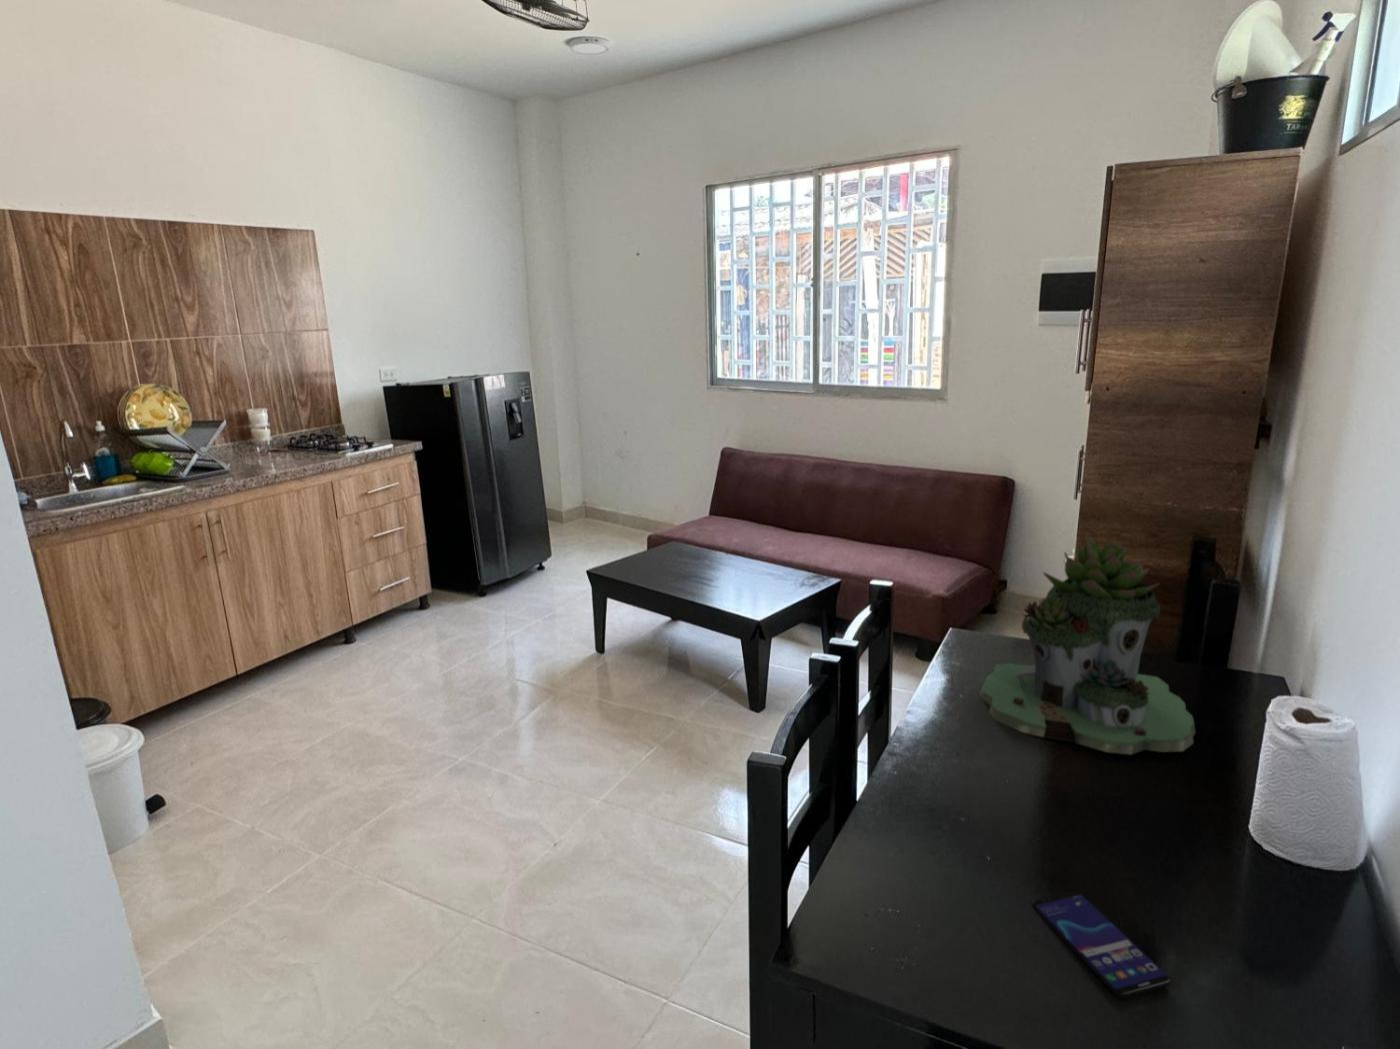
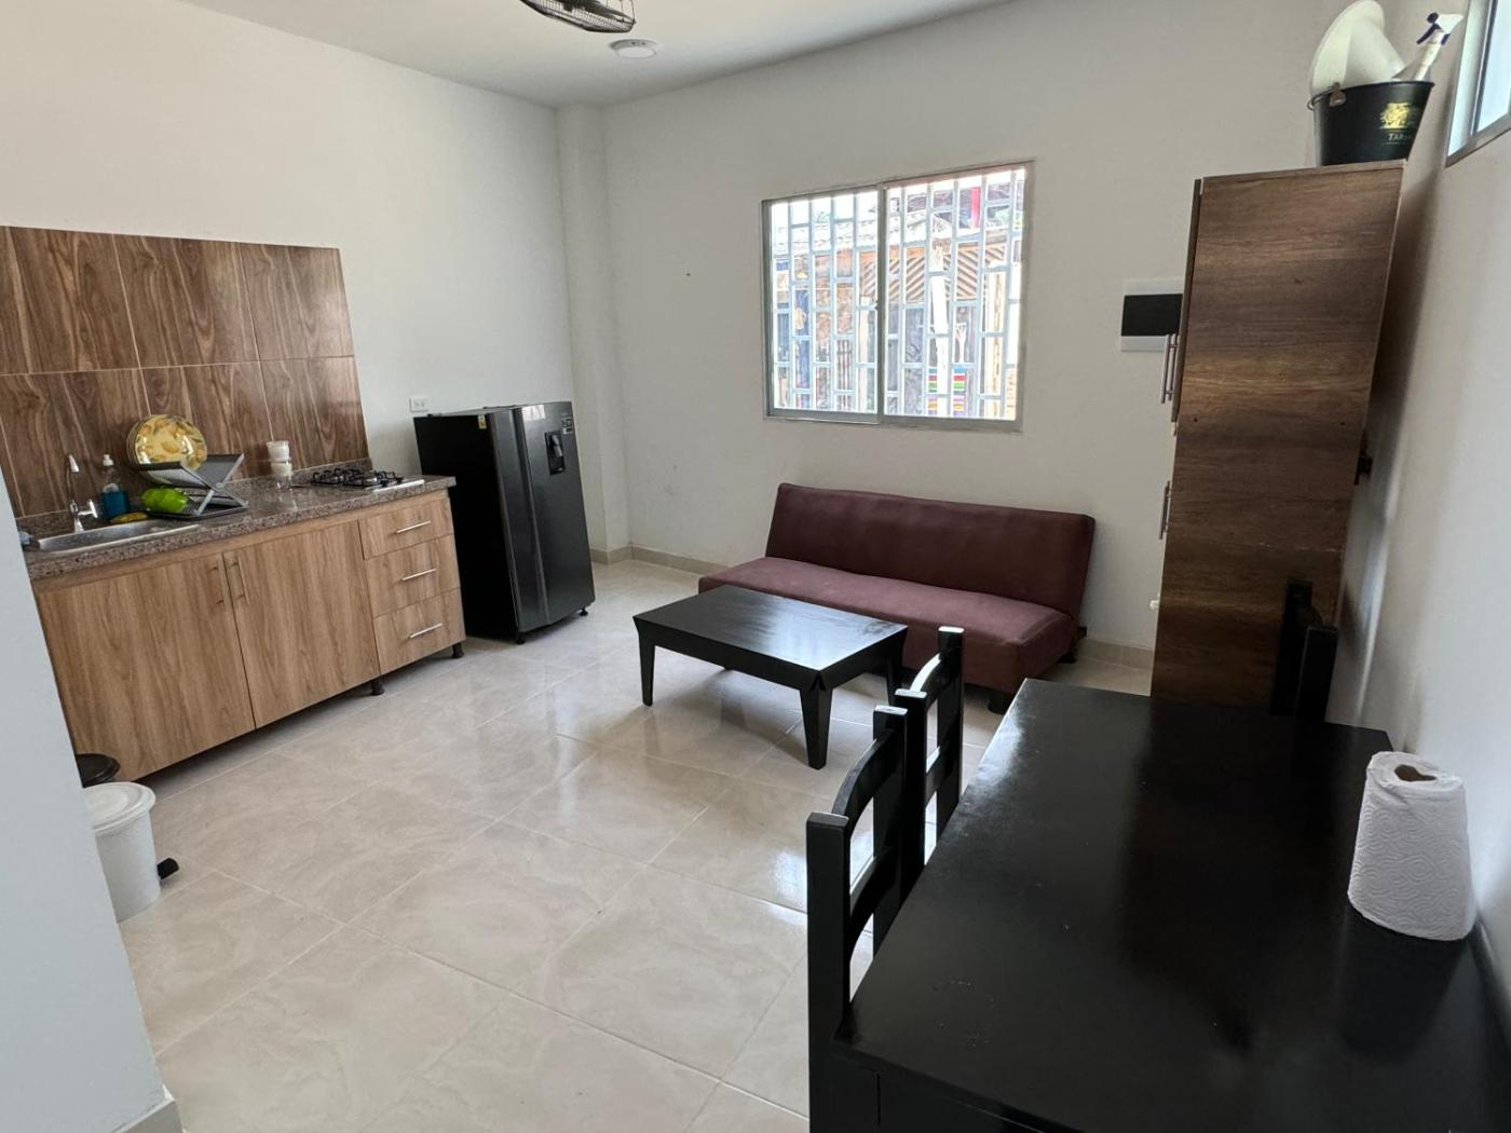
- succulent planter [978,536,1197,755]
- smartphone [1031,890,1172,999]
